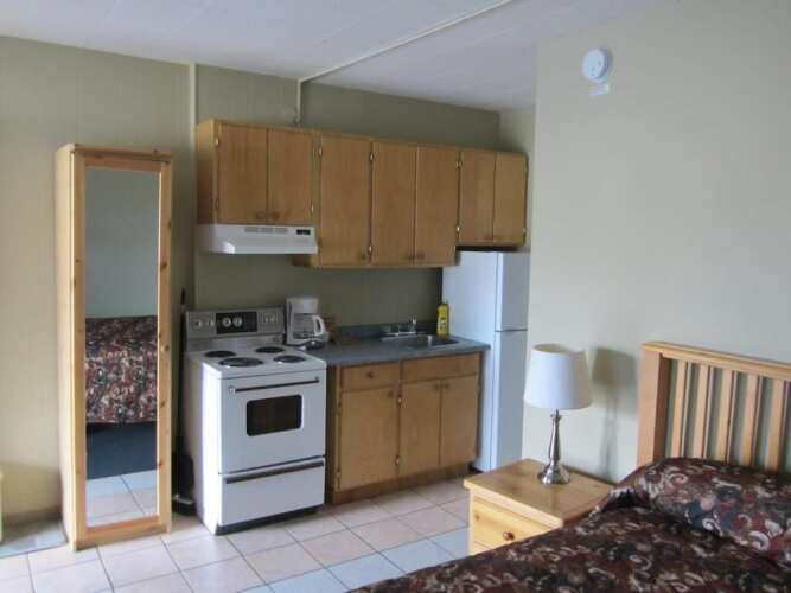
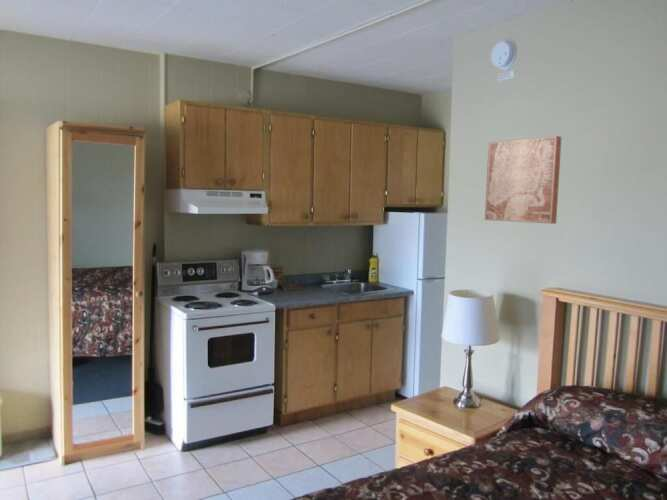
+ wall art [484,135,562,225]
